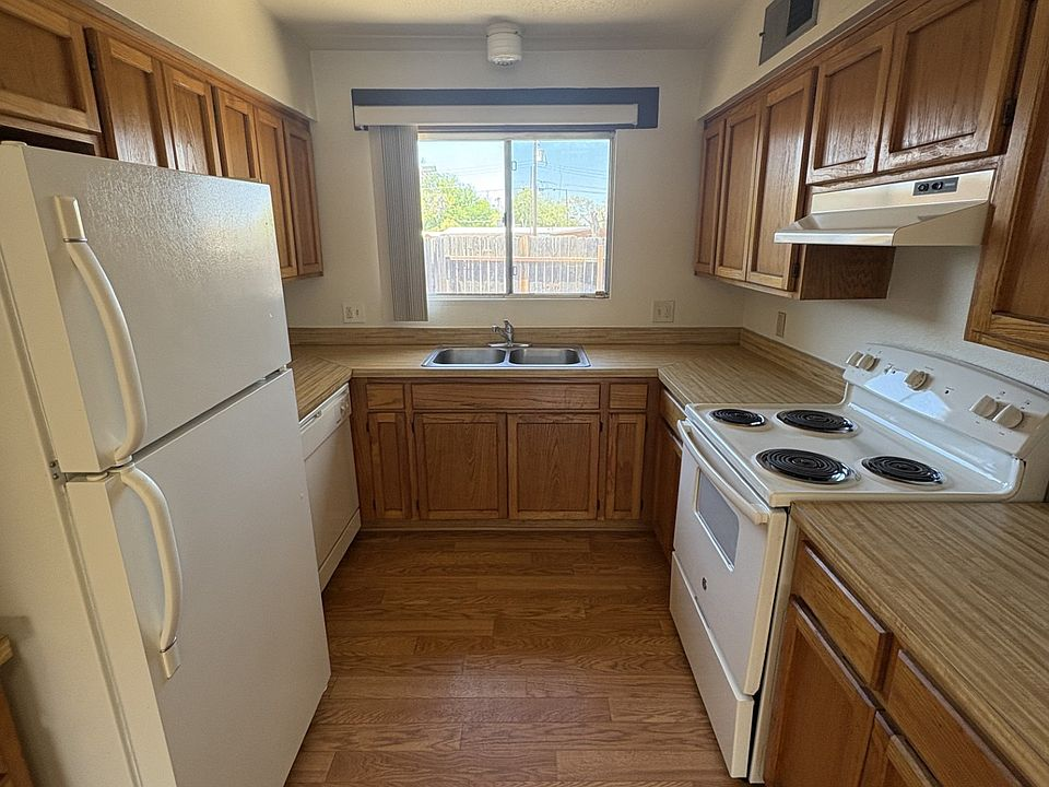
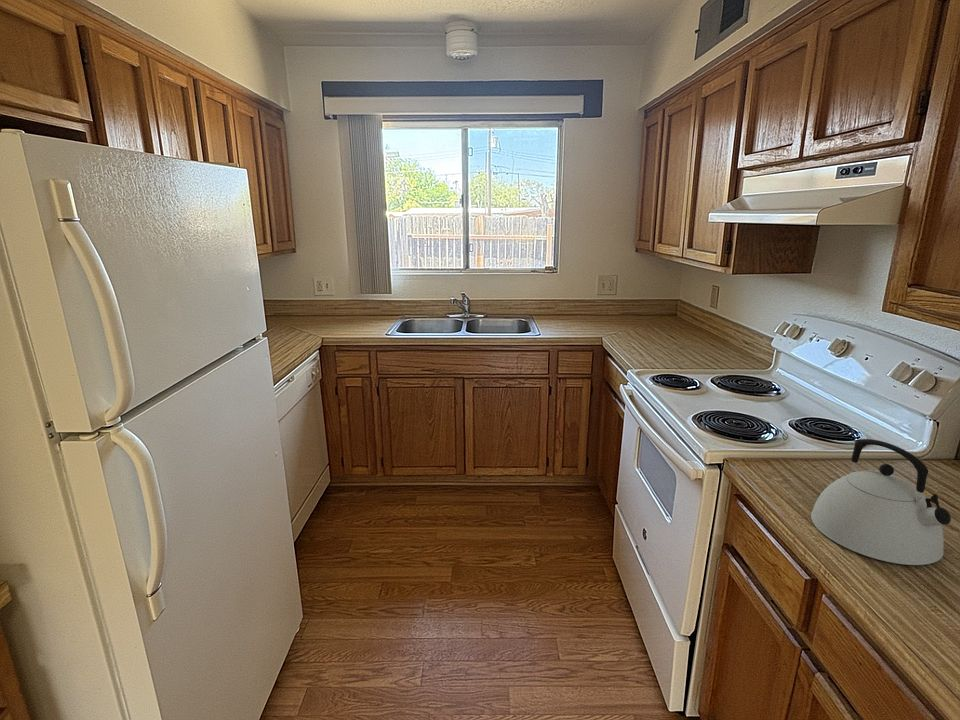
+ kettle [810,438,952,566]
